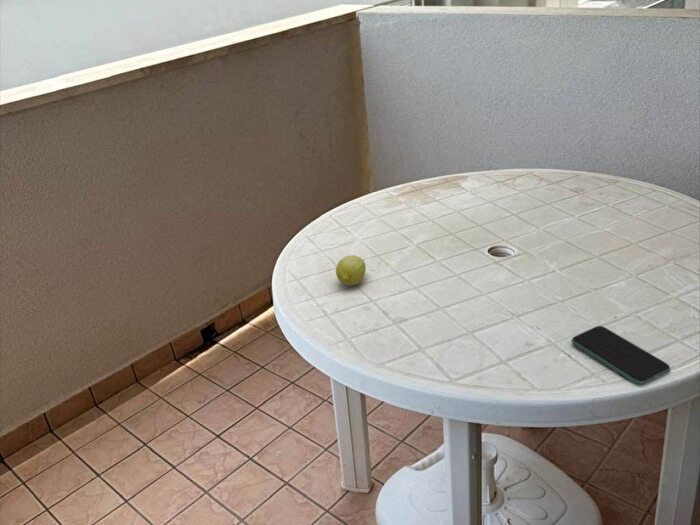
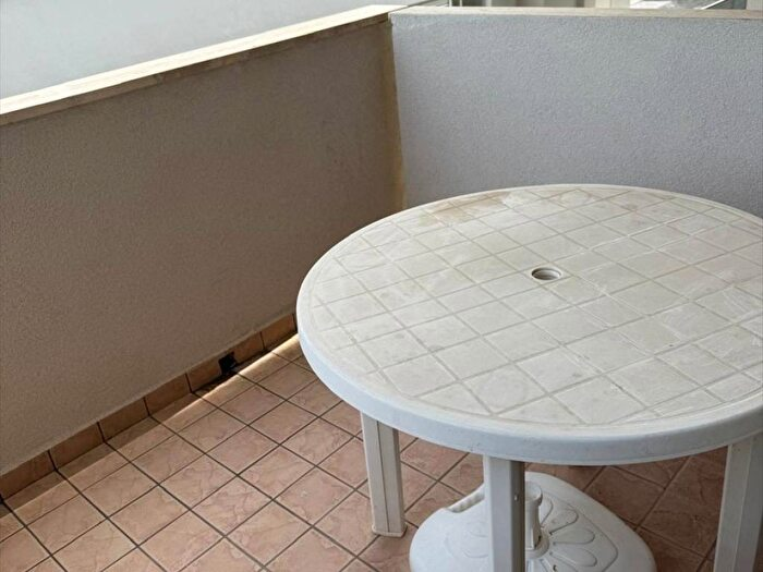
- smartphone [570,325,671,386]
- fruit [335,254,367,286]
